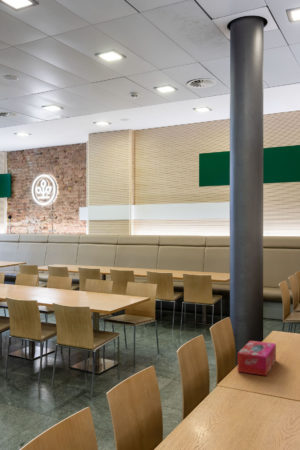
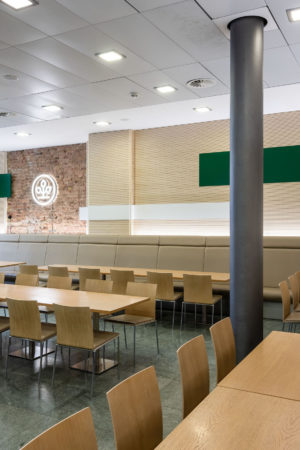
- tissue box [237,340,277,377]
